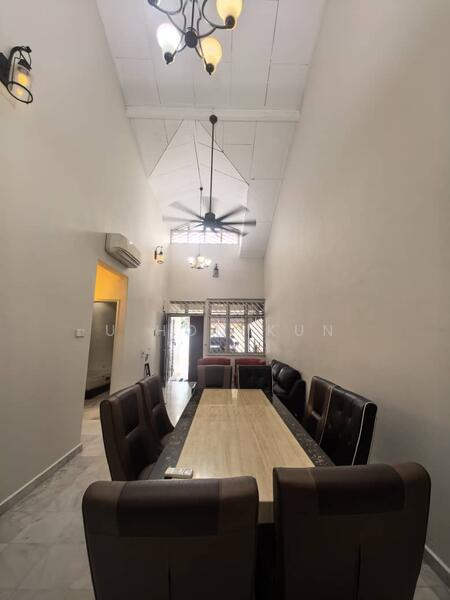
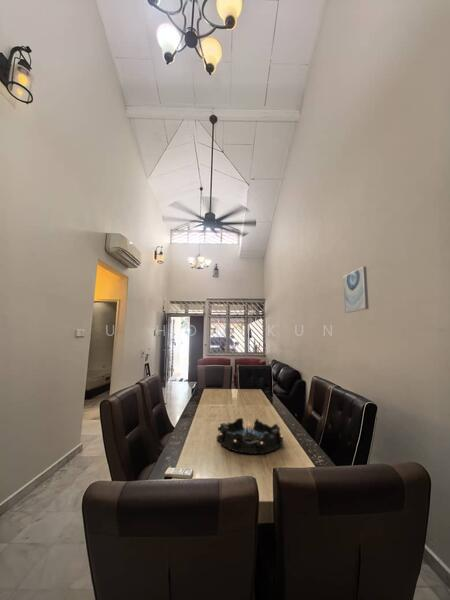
+ decorative bowl [215,417,284,455]
+ wall art [342,265,370,314]
